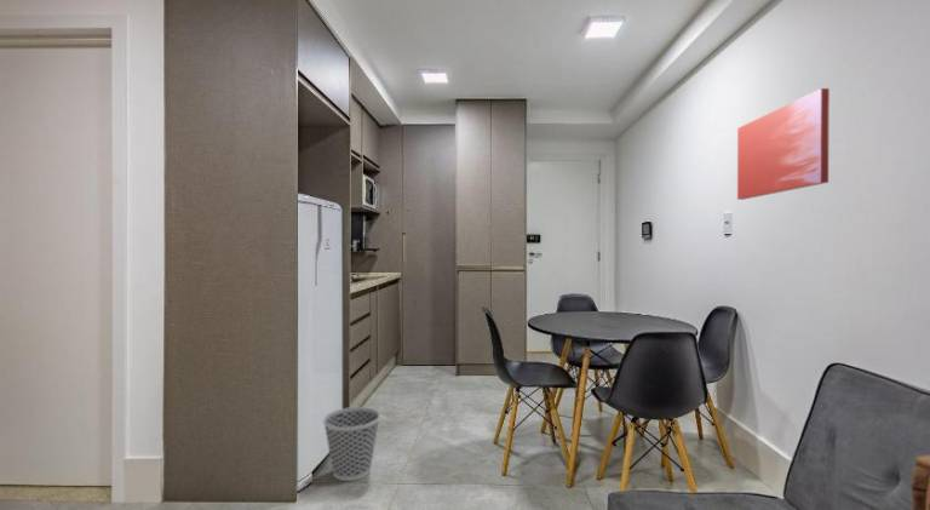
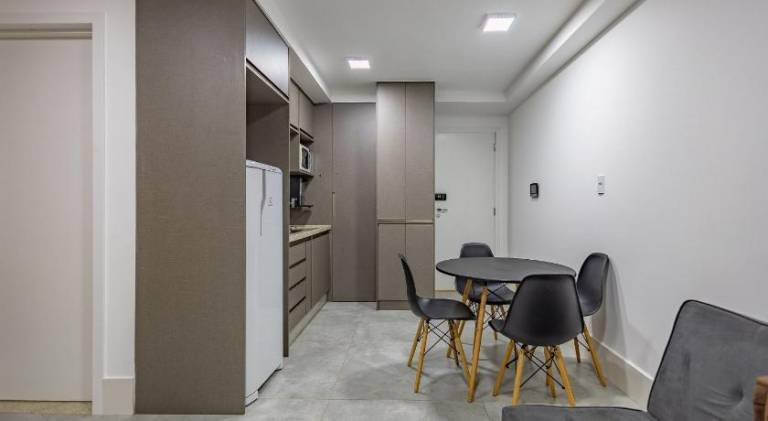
- wall art [736,87,831,201]
- wastebasket [322,406,381,482]
